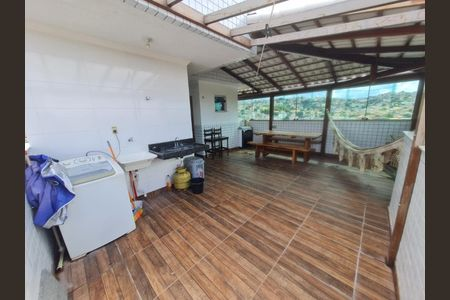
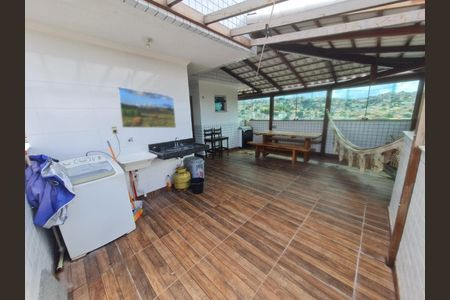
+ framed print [117,86,177,129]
